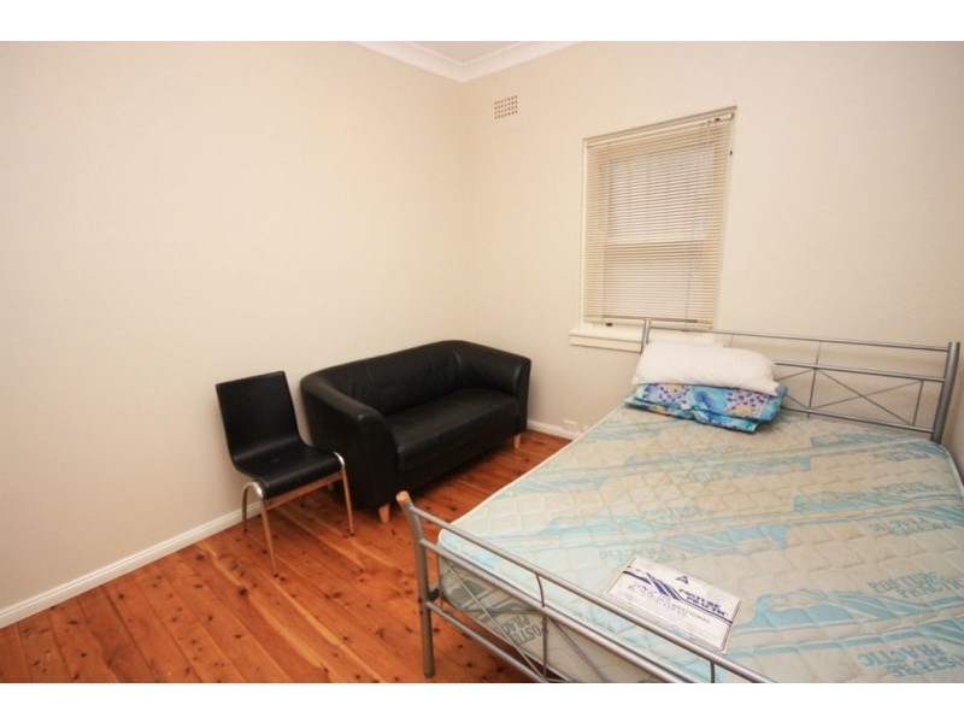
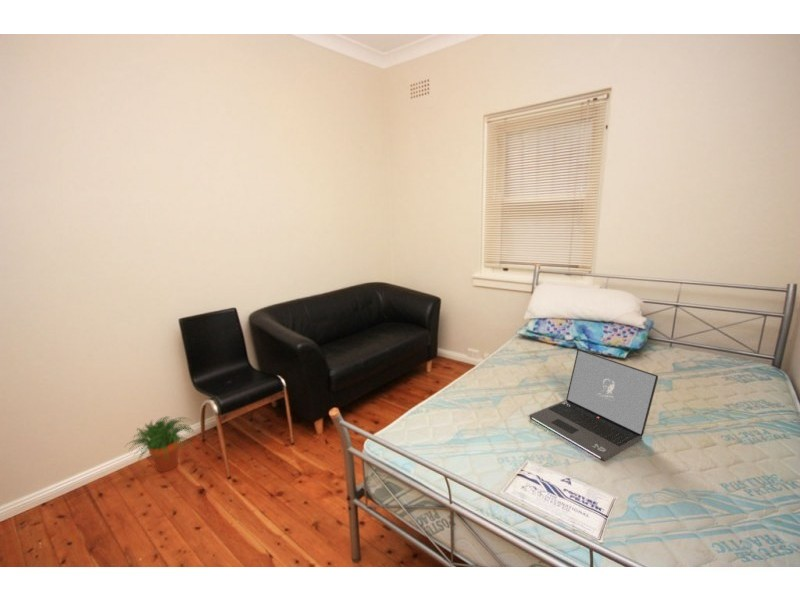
+ potted plant [124,415,196,473]
+ laptop [528,348,659,462]
